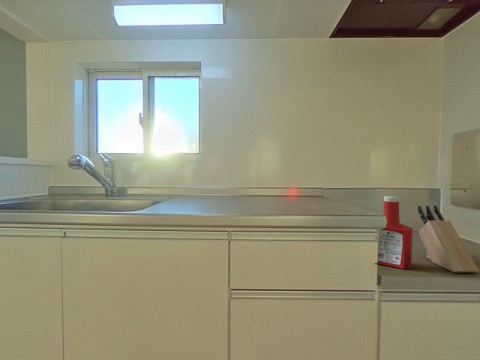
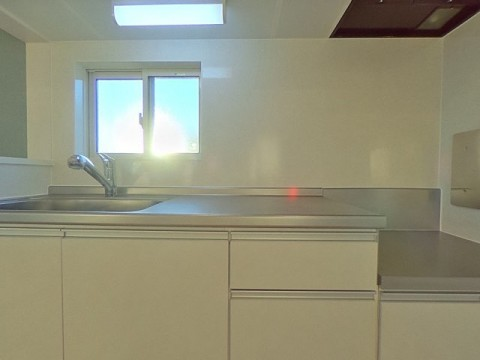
- knife block [417,204,480,274]
- soap bottle [375,195,414,270]
